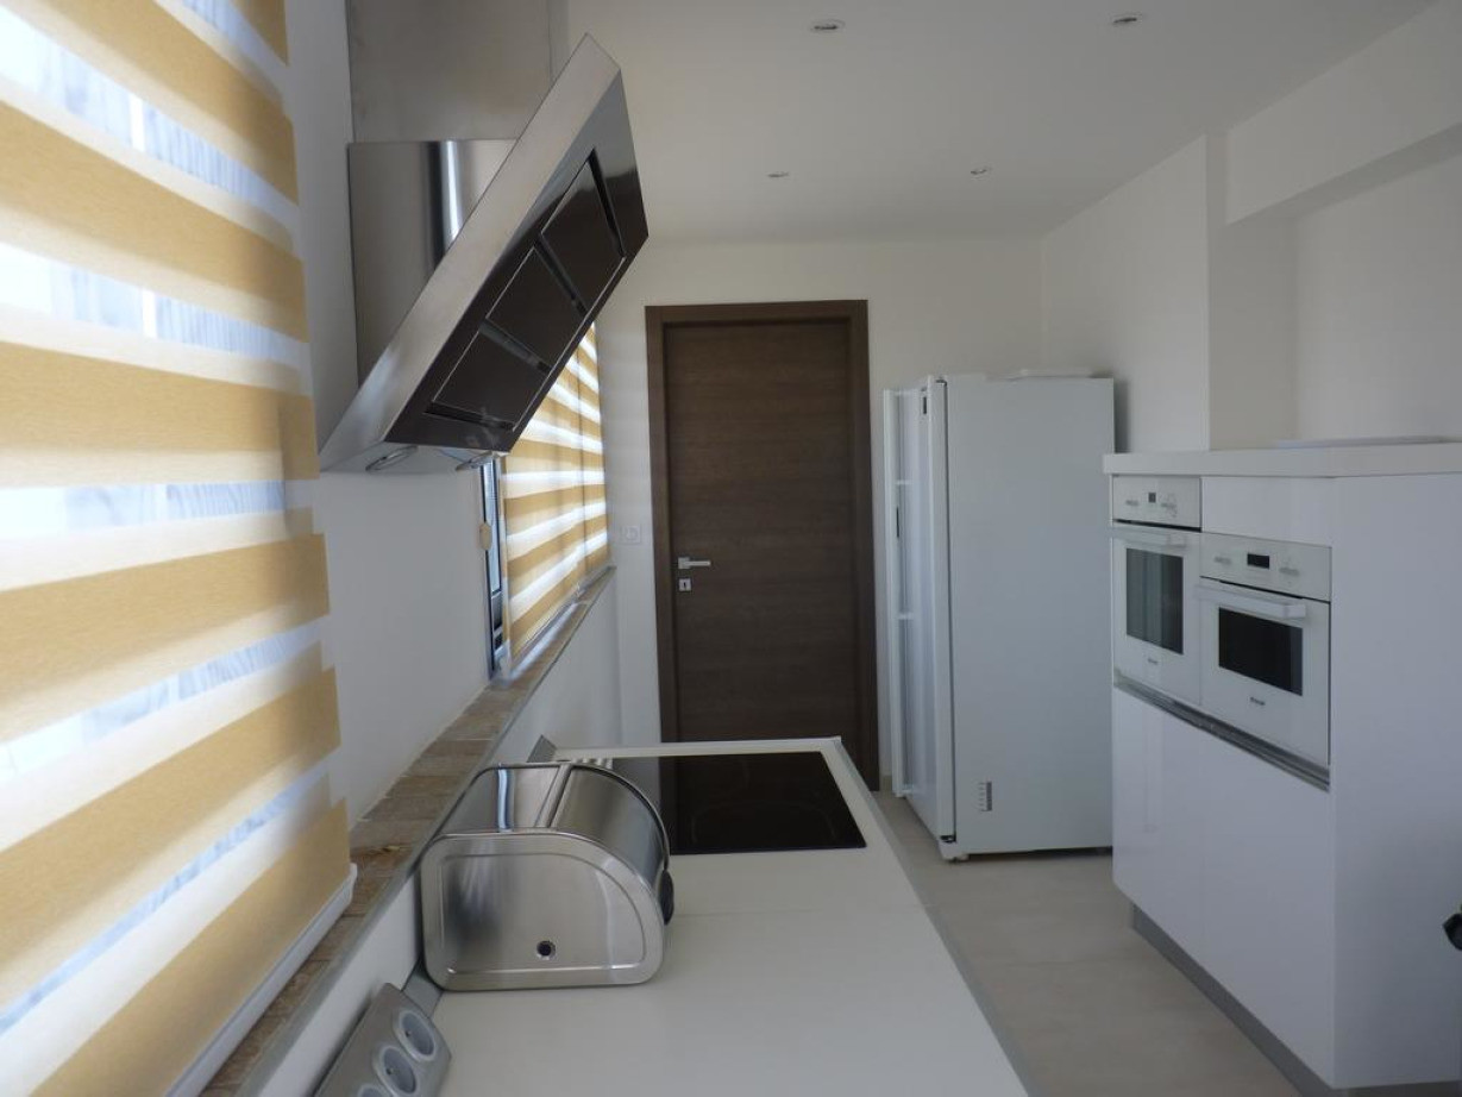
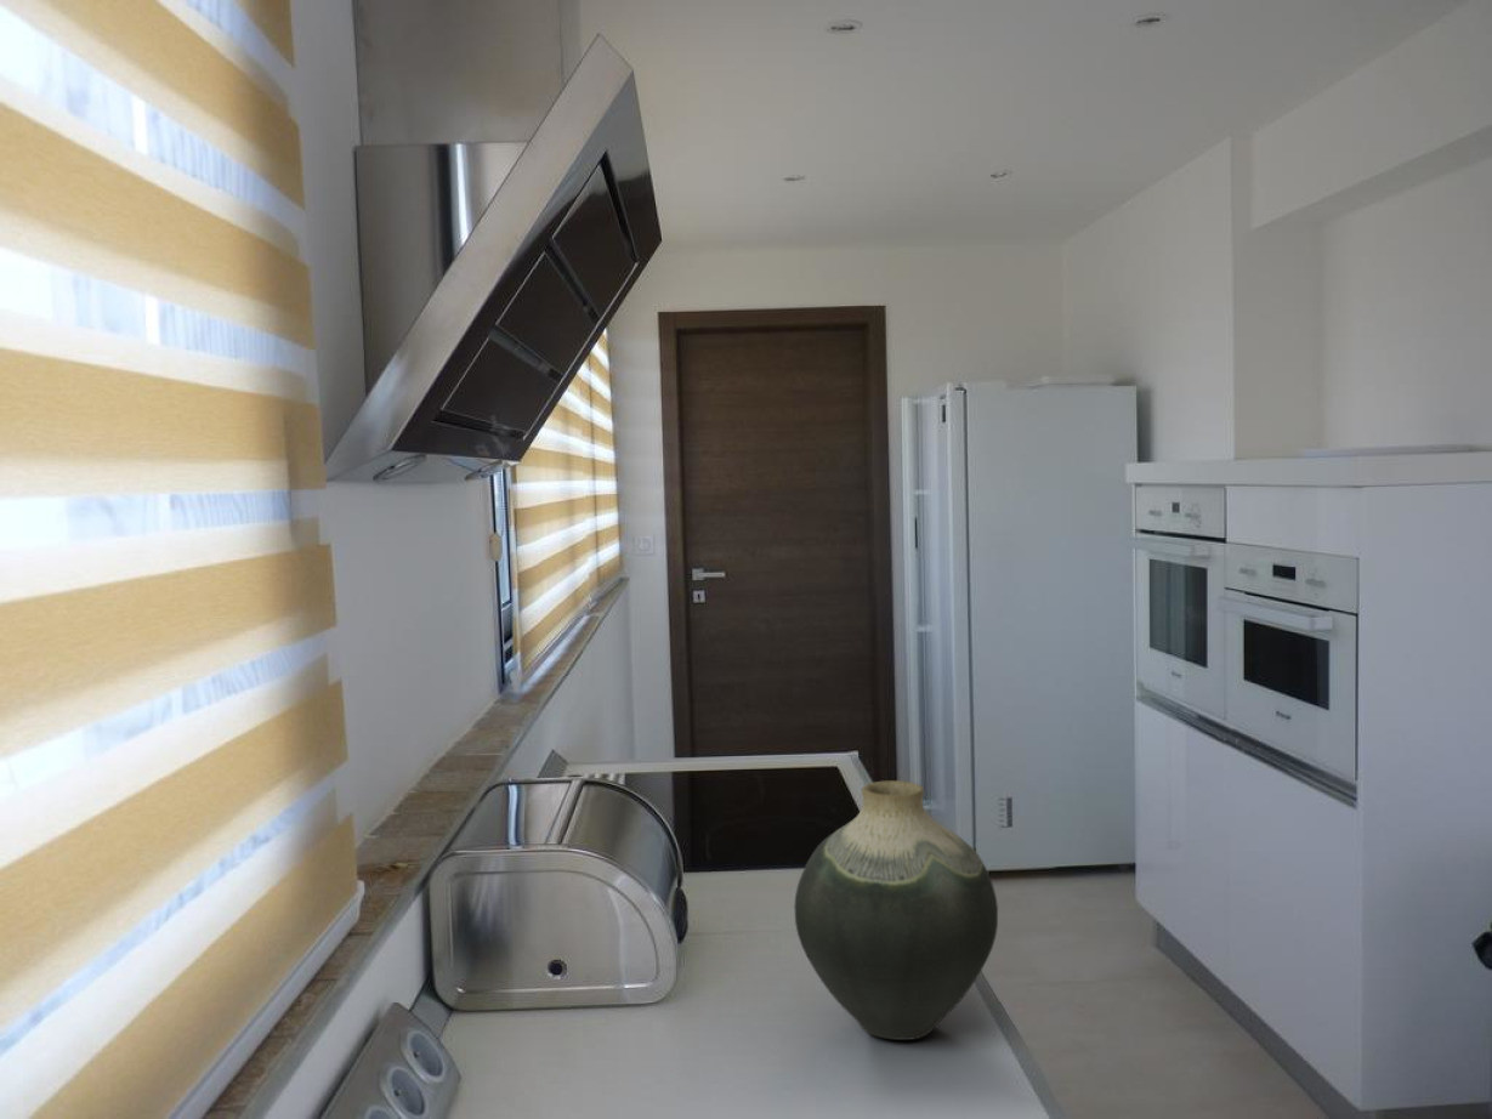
+ vase [793,779,999,1041]
